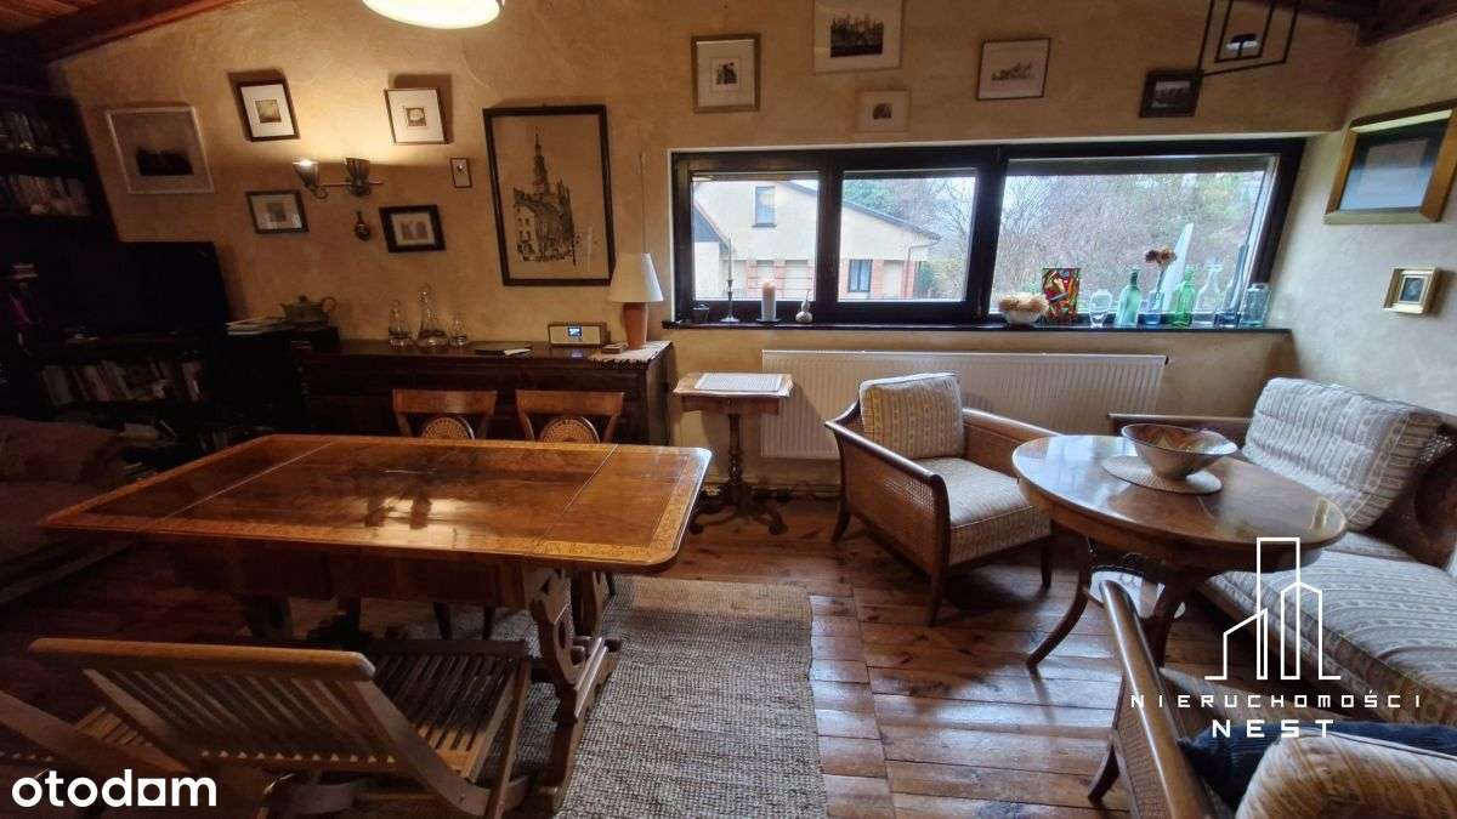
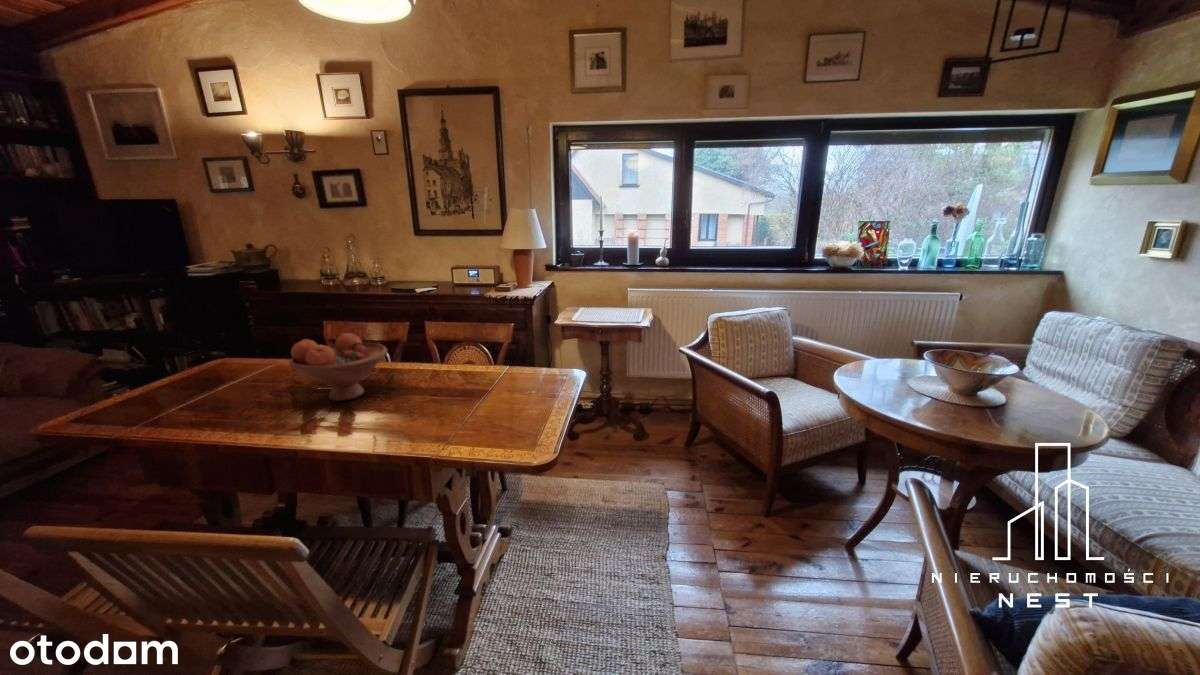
+ fruit bowl [288,332,389,402]
